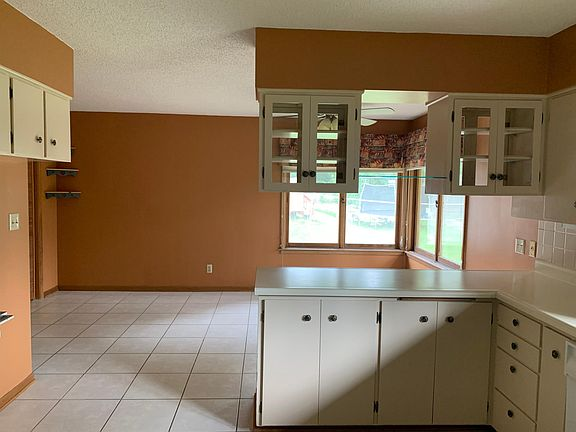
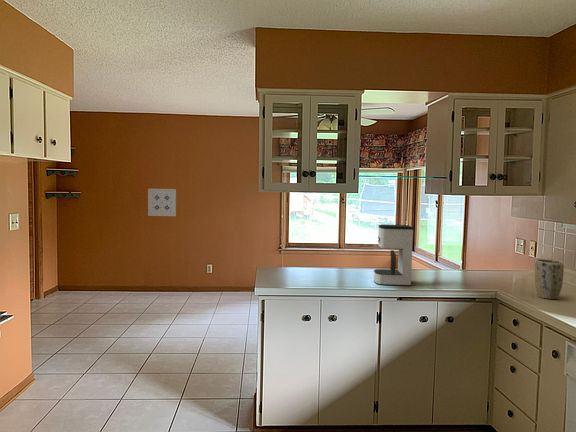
+ coffee maker [373,224,414,287]
+ plant pot [534,258,565,300]
+ wall art [147,188,177,217]
